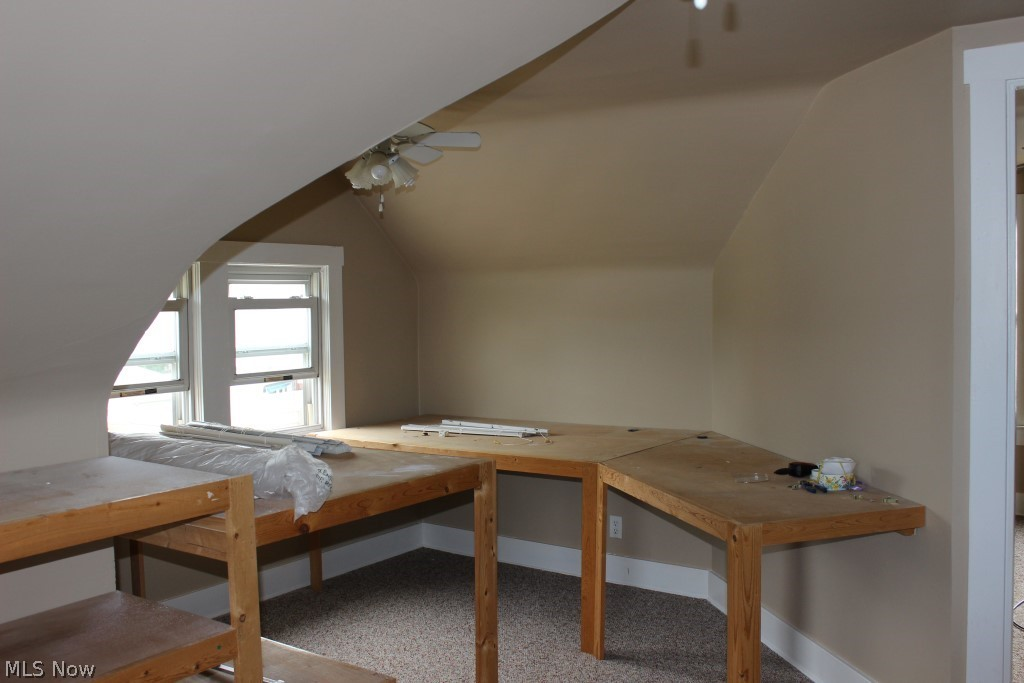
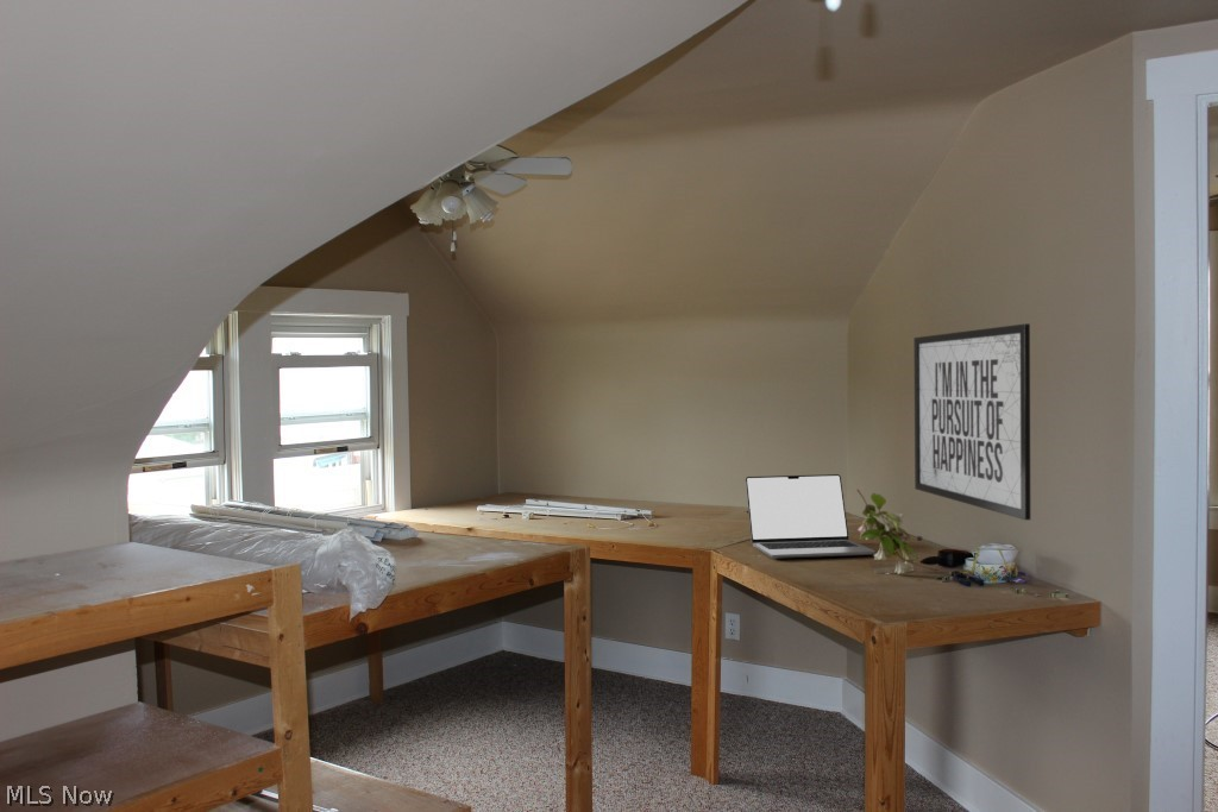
+ laptop [745,473,877,560]
+ plant [855,487,940,575]
+ mirror [914,322,1031,522]
